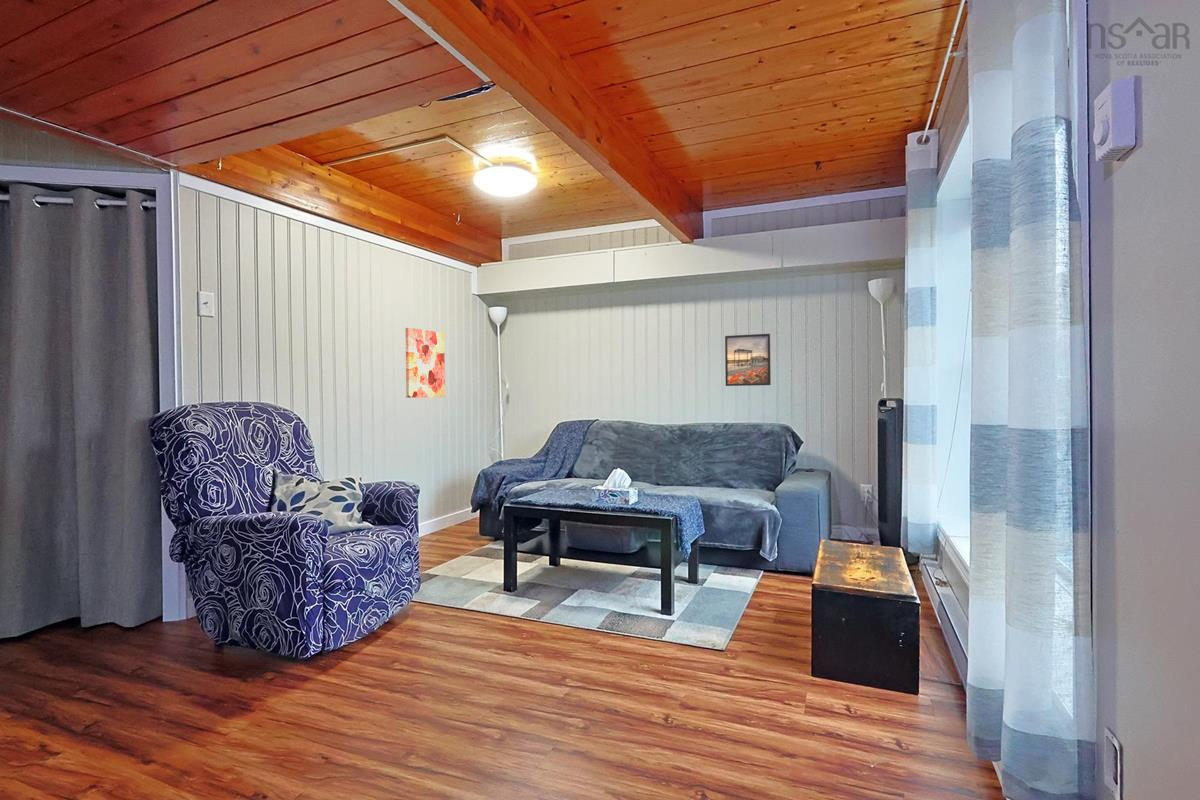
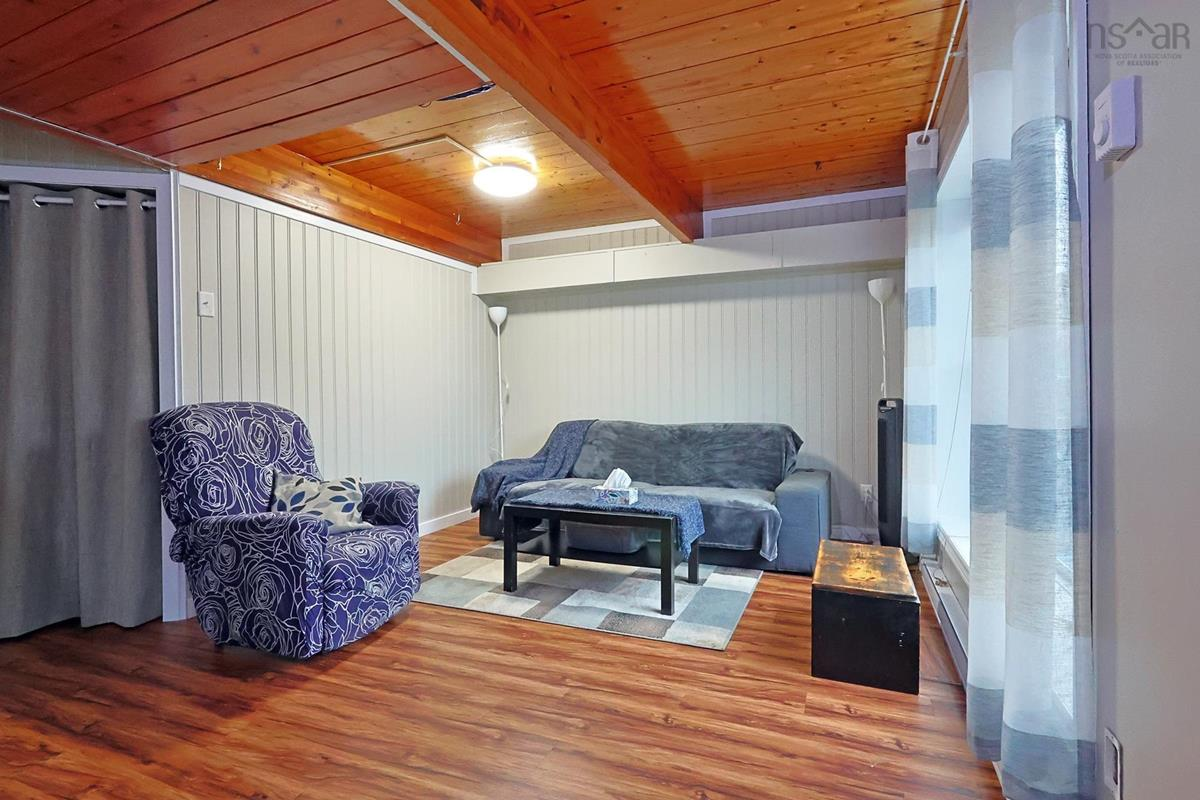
- wall art [404,327,446,399]
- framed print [724,333,772,387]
